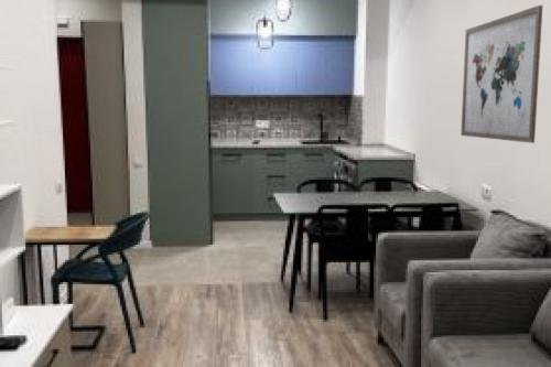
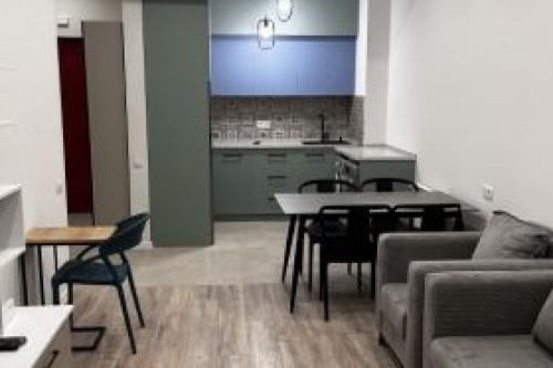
- wall art [460,4,544,144]
